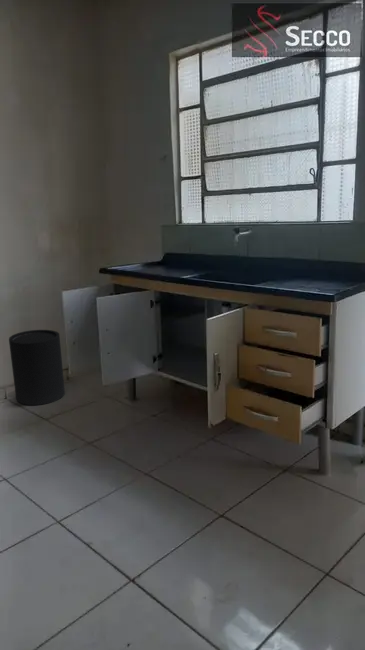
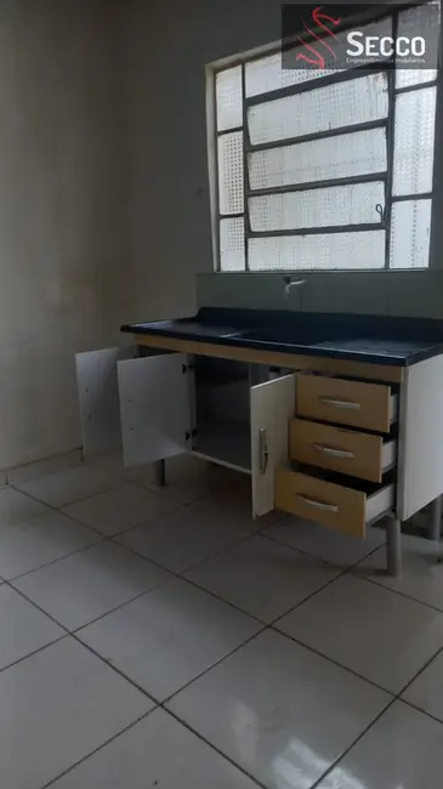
- trash can [8,329,66,406]
